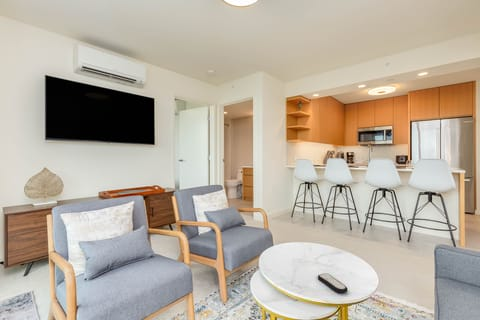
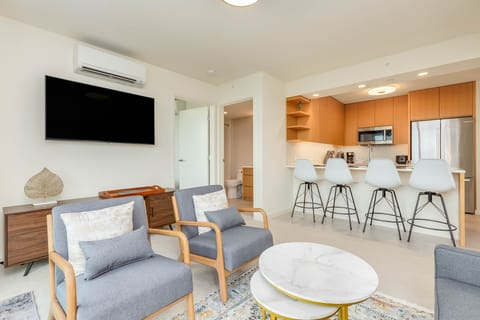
- remote control [317,272,349,294]
